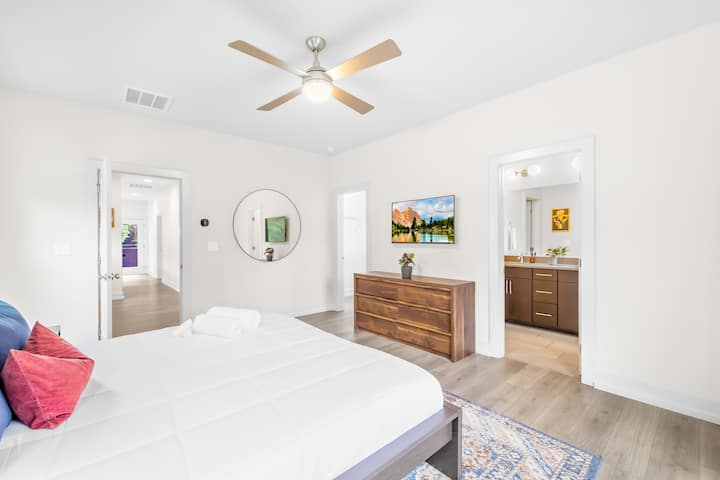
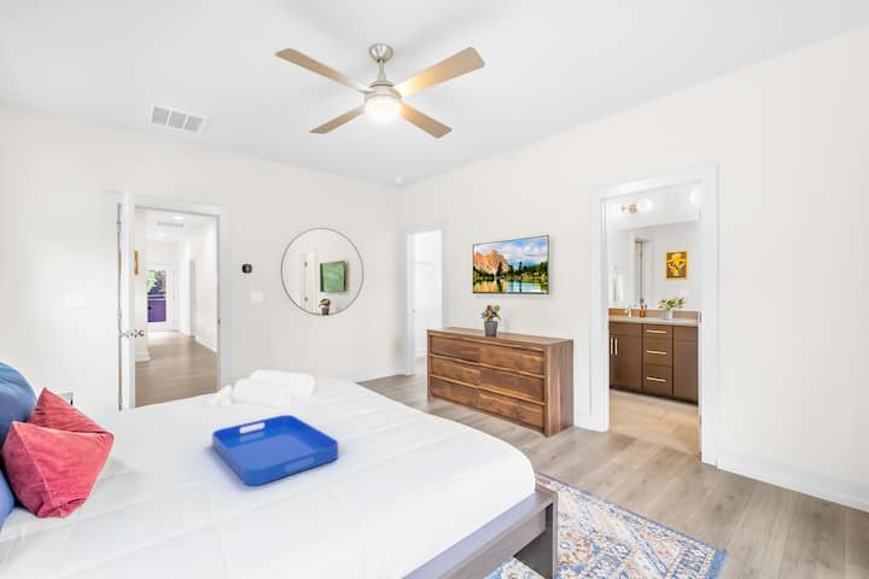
+ serving tray [211,414,339,486]
